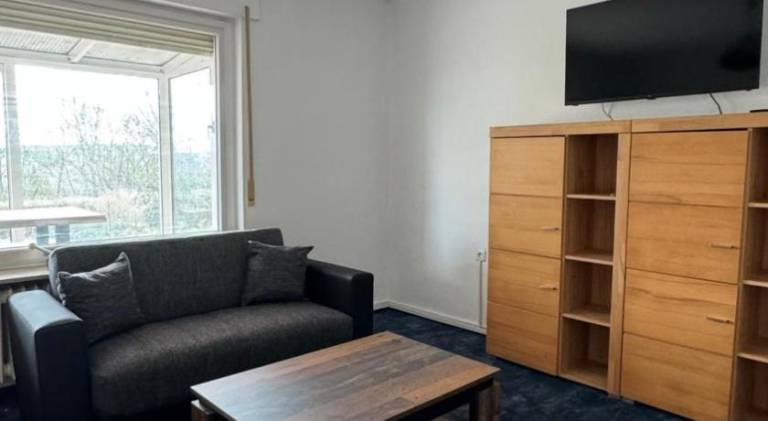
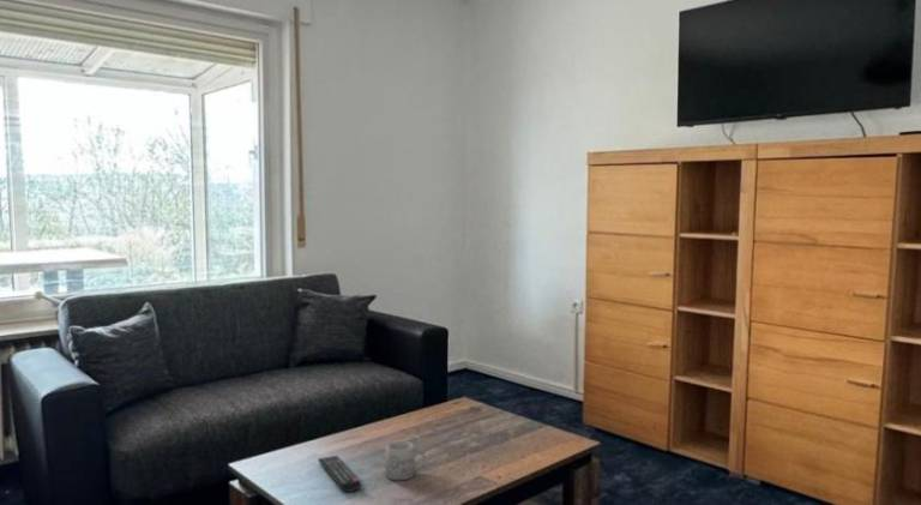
+ mug [384,440,427,481]
+ remote control [317,455,362,493]
